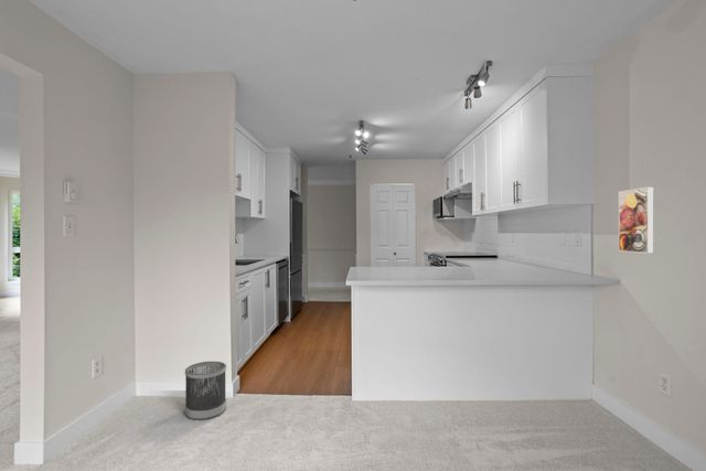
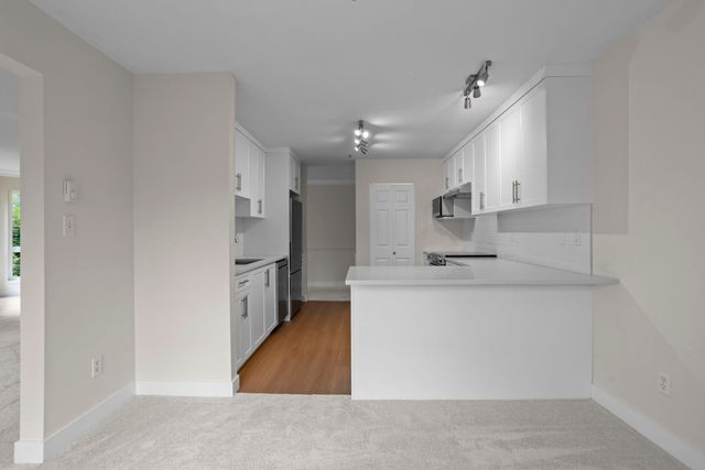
- wastebasket [184,361,227,421]
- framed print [618,185,654,255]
